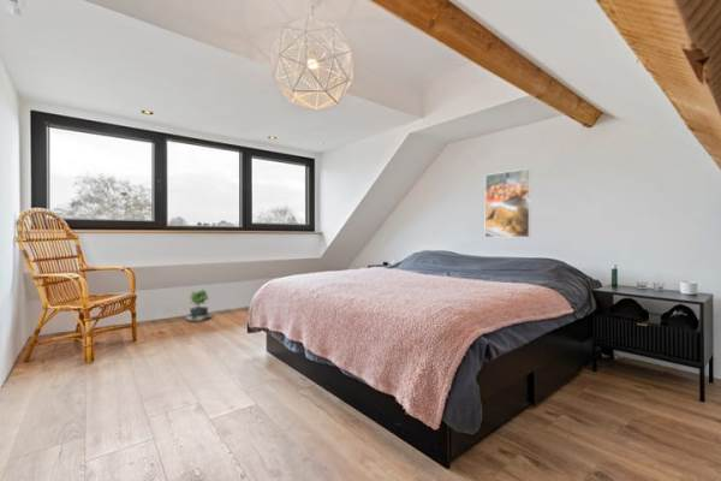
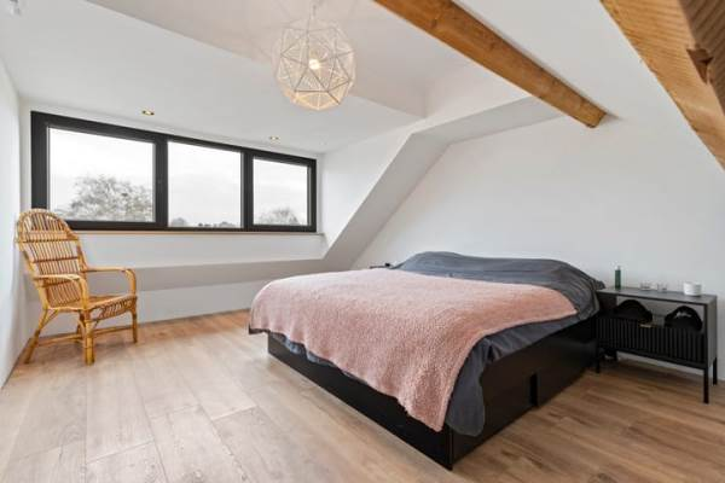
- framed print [483,167,532,238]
- potted plant [185,287,213,325]
